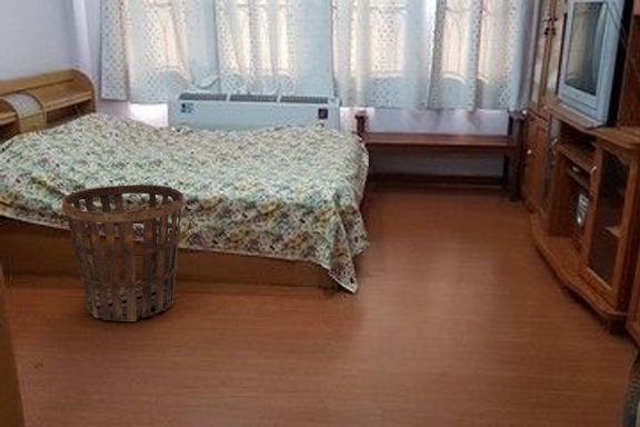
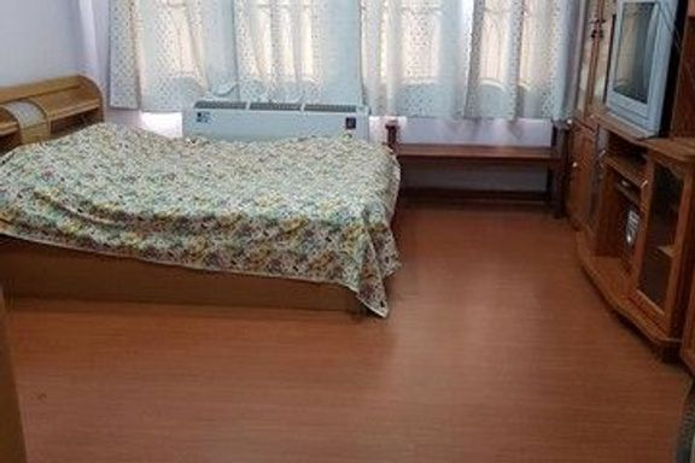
- basket [61,183,184,322]
